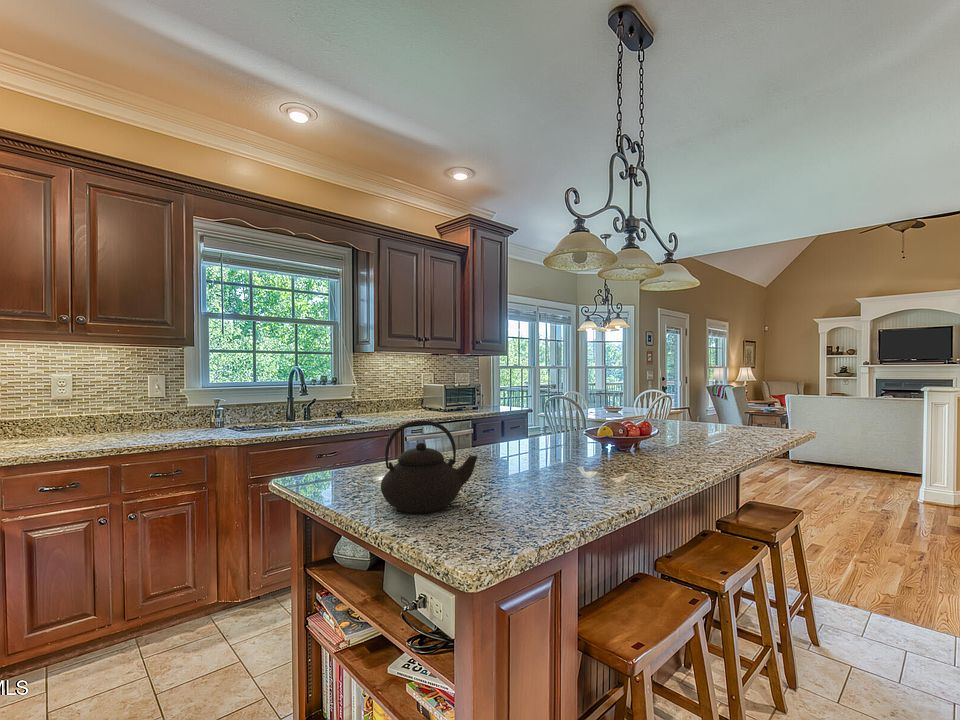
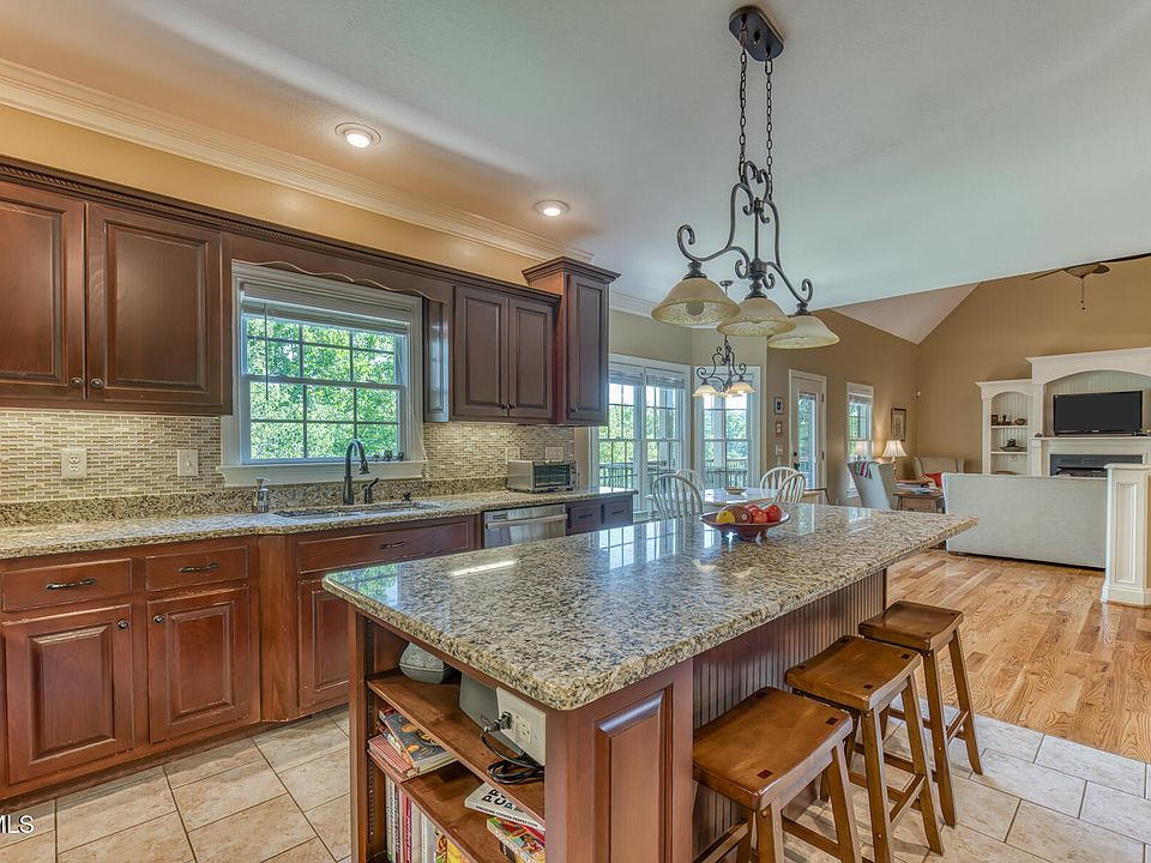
- teapot [380,420,478,515]
